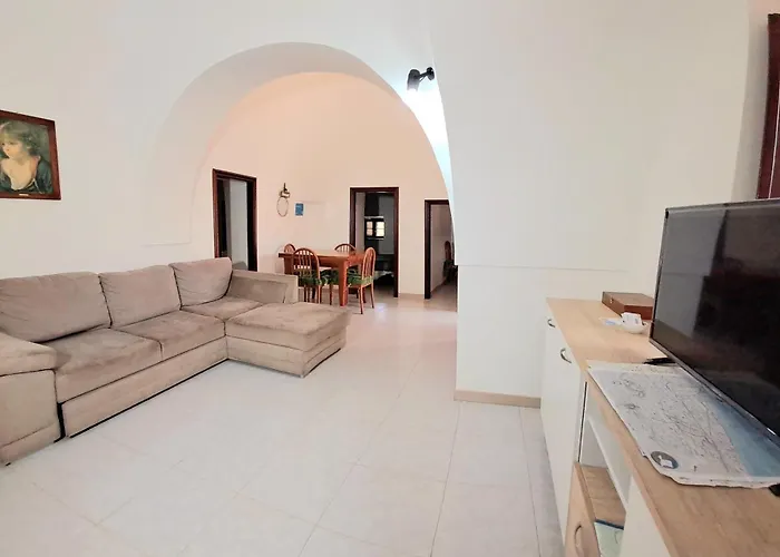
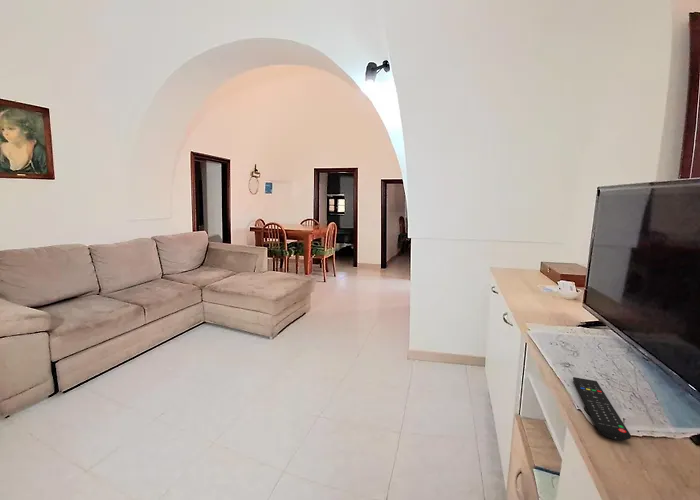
+ remote control [572,376,632,442]
